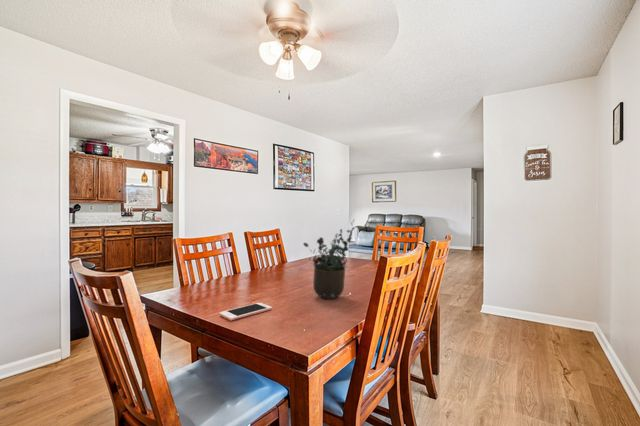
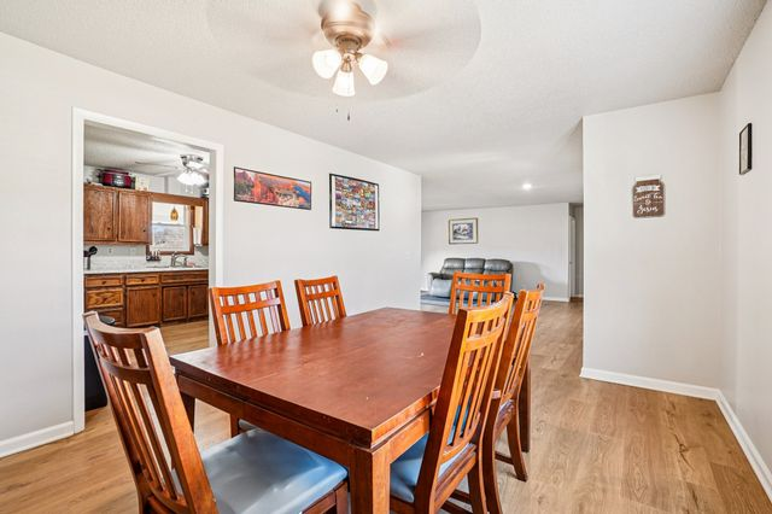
- cell phone [219,302,273,321]
- potted plant [302,219,355,301]
